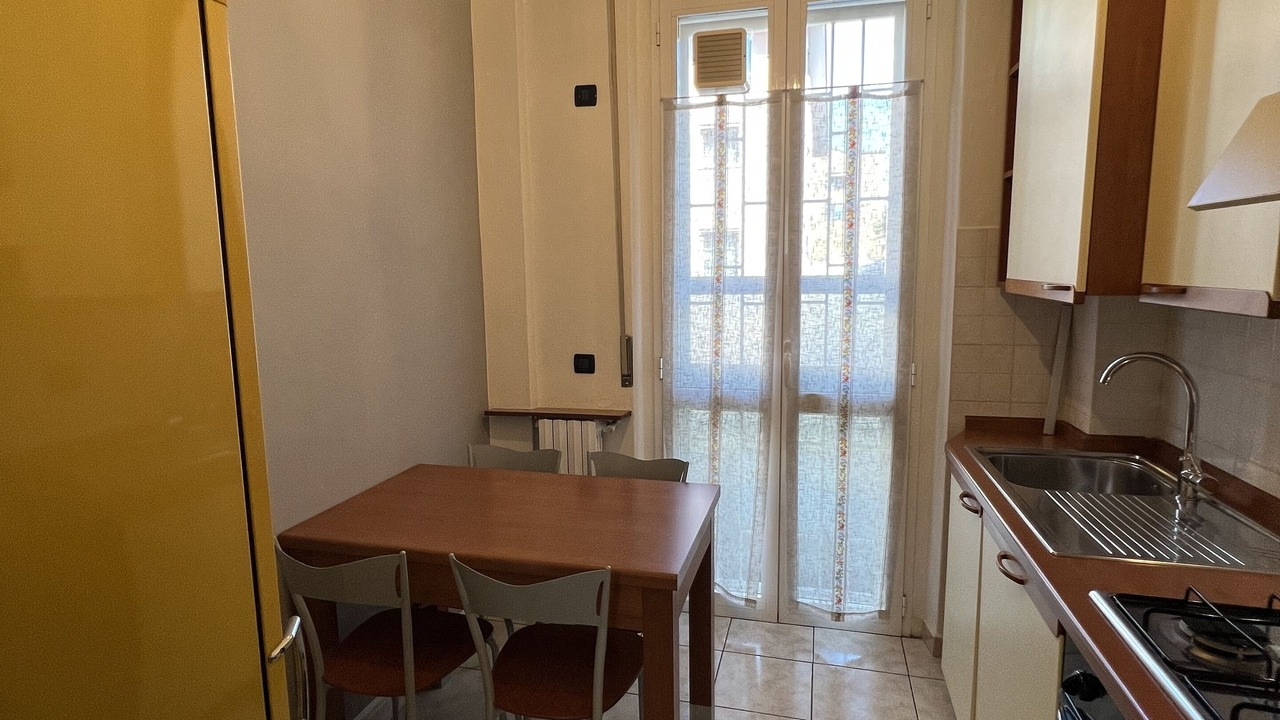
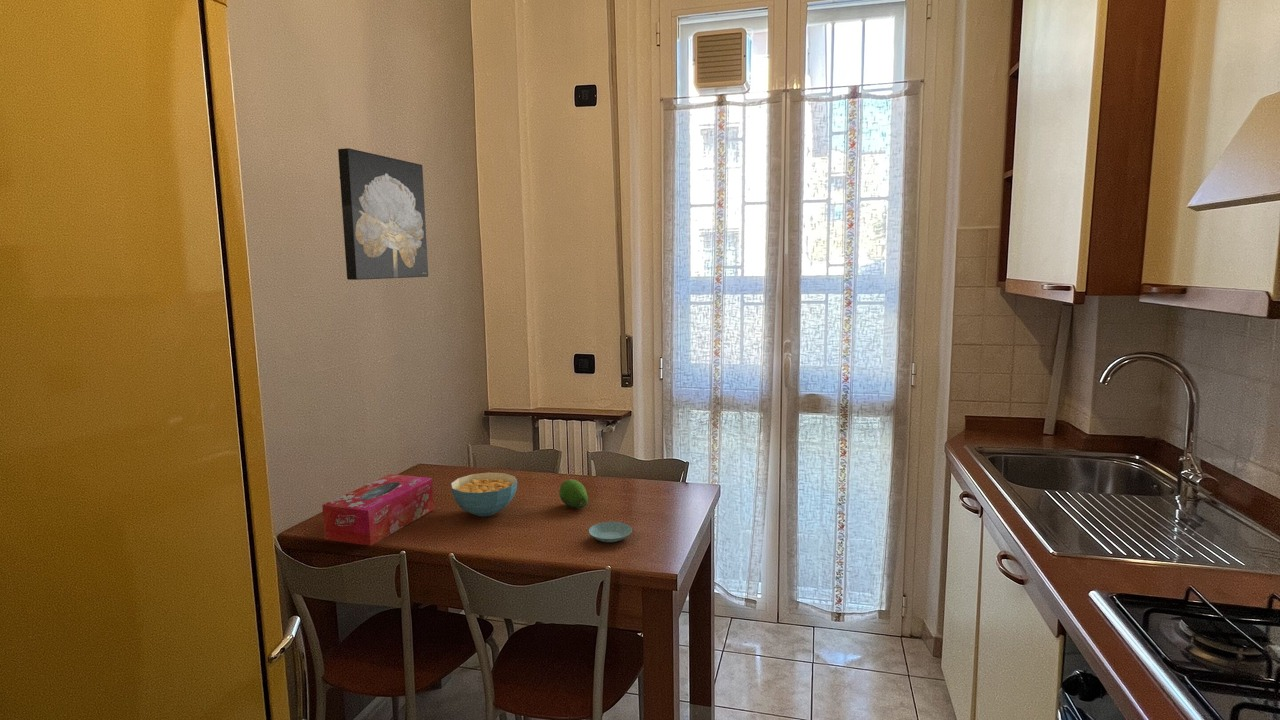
+ saucer [588,521,633,543]
+ cereal bowl [450,471,518,518]
+ fruit [558,478,589,509]
+ wall art [337,147,429,281]
+ tissue box [321,473,435,547]
